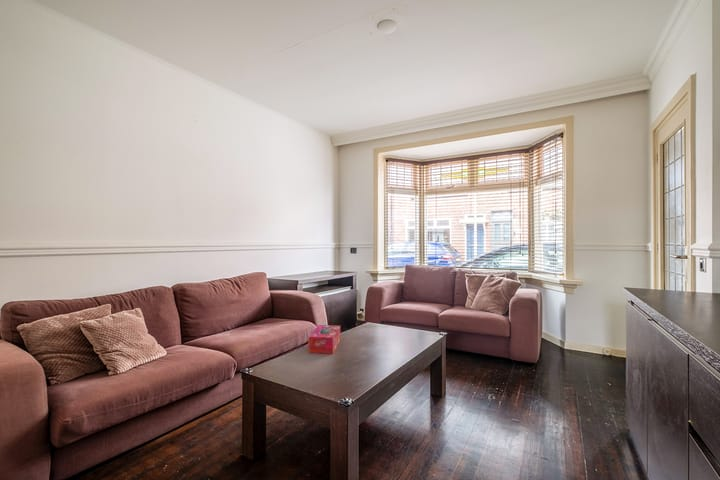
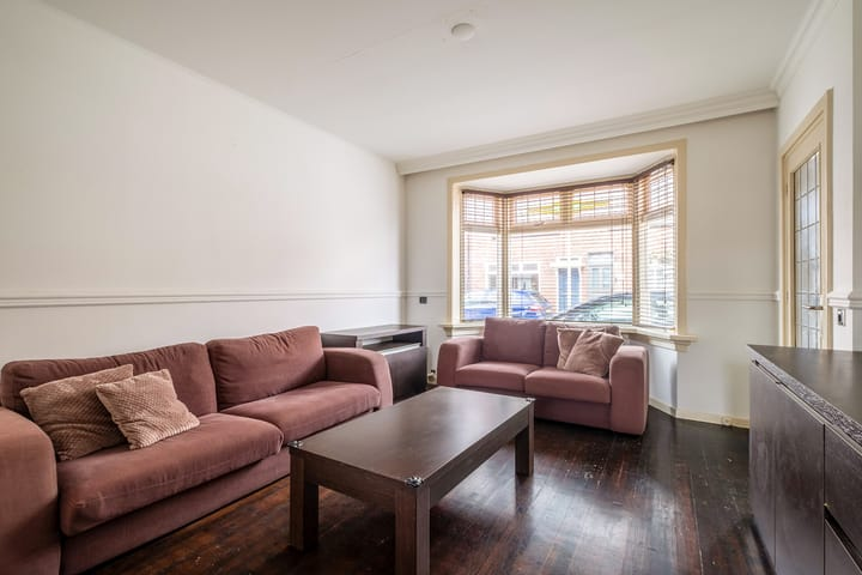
- tissue box [308,324,341,355]
